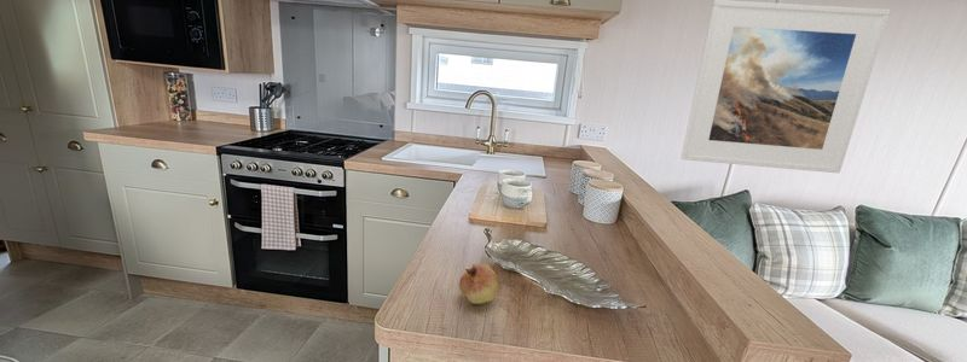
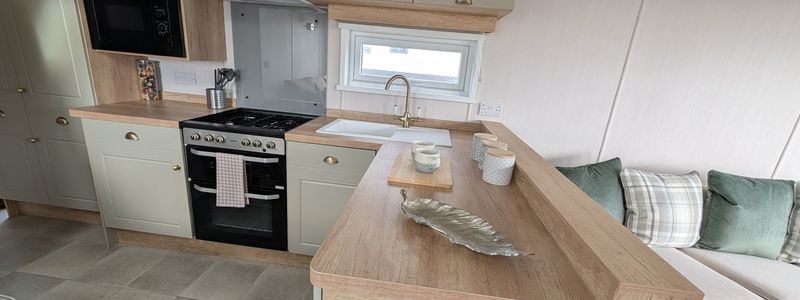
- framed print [679,0,891,174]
- fruit [458,263,500,305]
